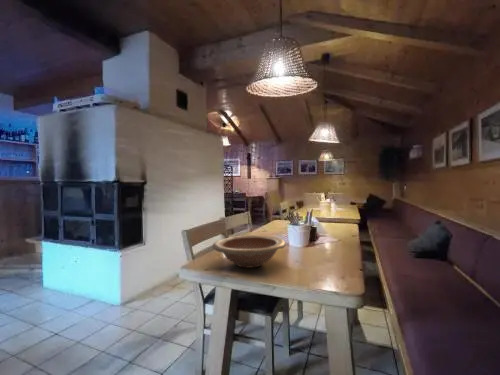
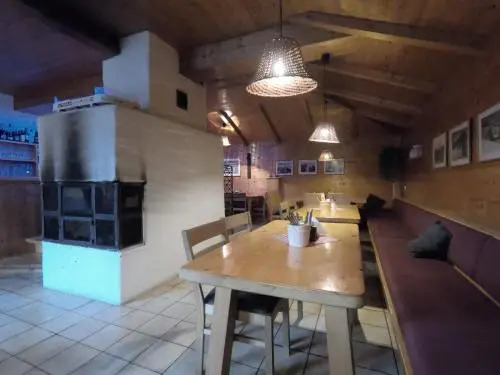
- wooden bowl [212,234,287,269]
